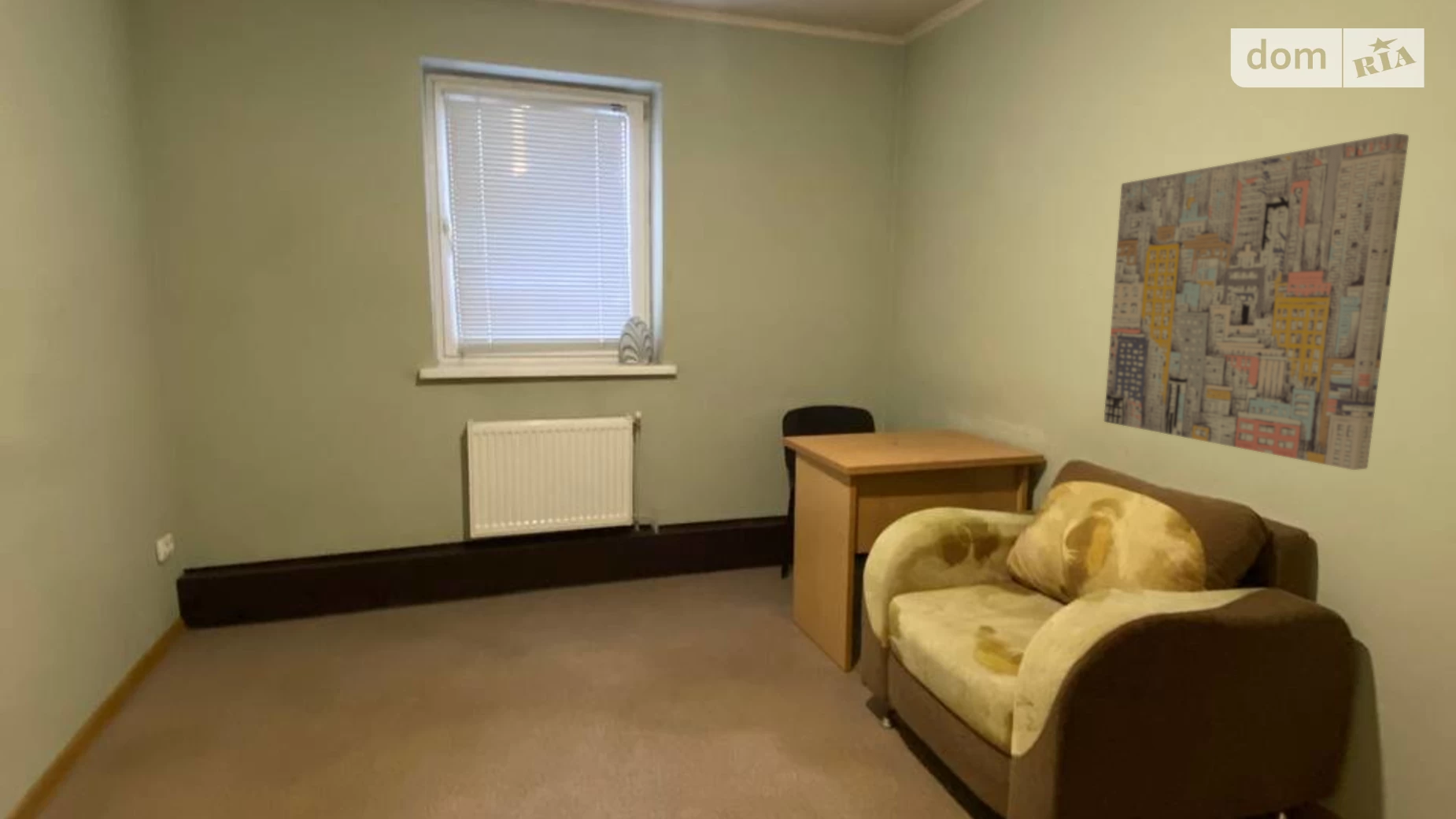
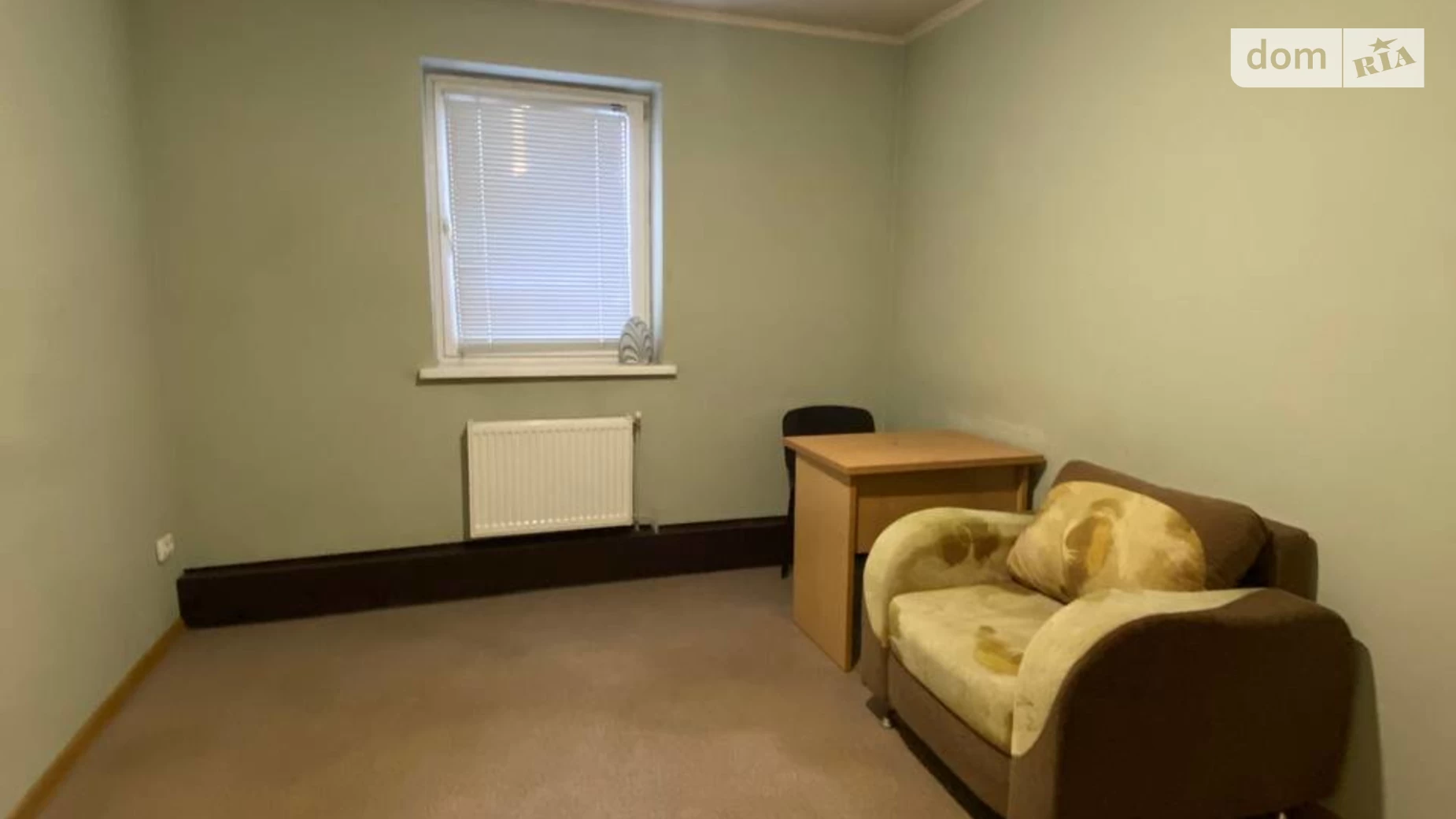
- wall art [1103,132,1410,471]
